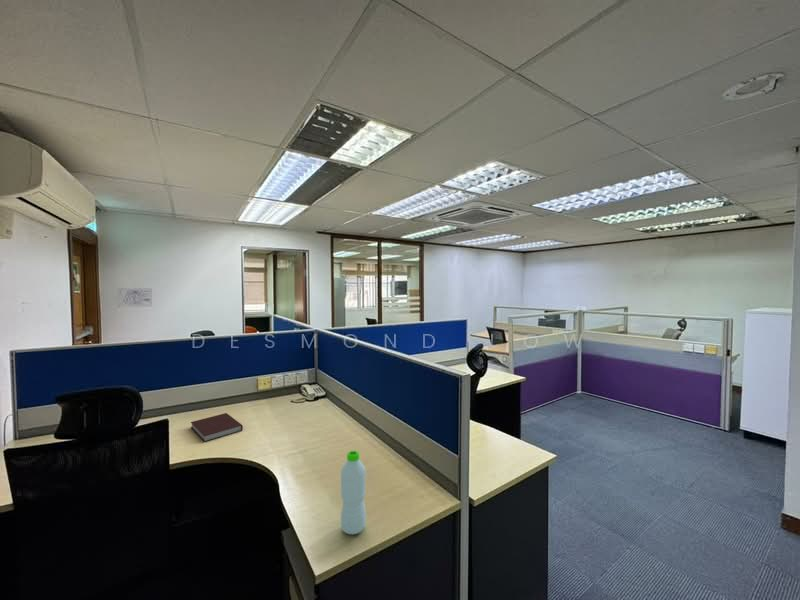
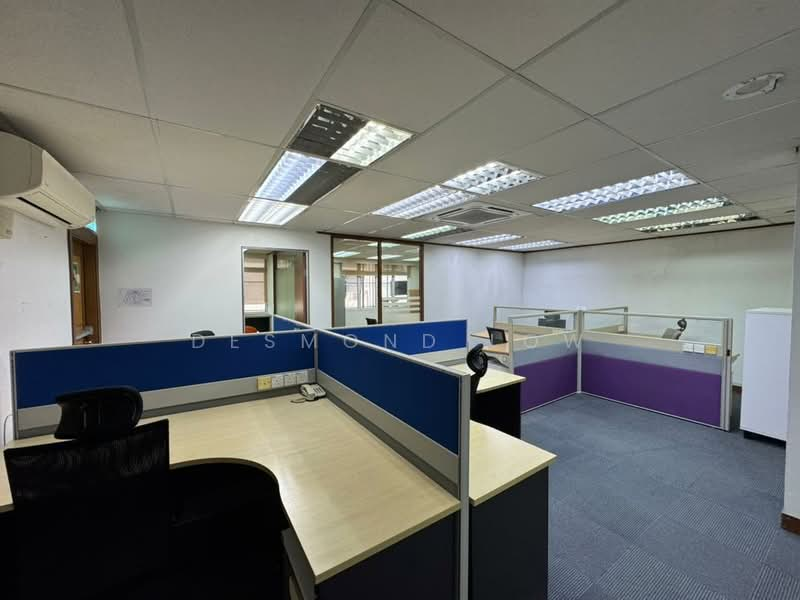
- water bottle [340,450,367,535]
- notebook [190,412,244,443]
